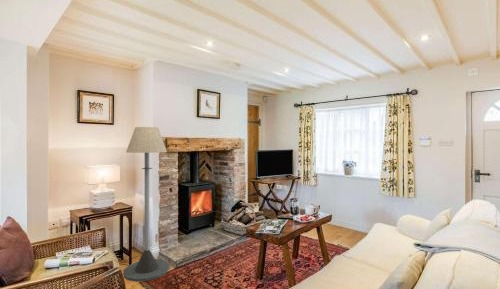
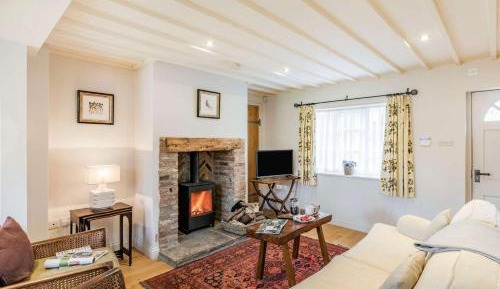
- floor lamp [122,126,171,283]
